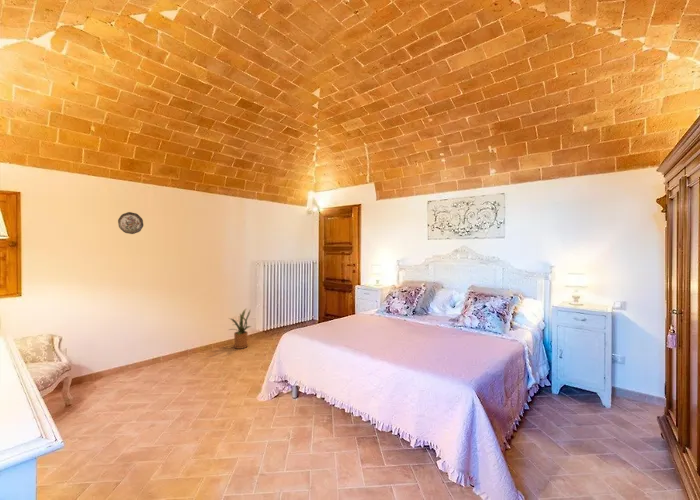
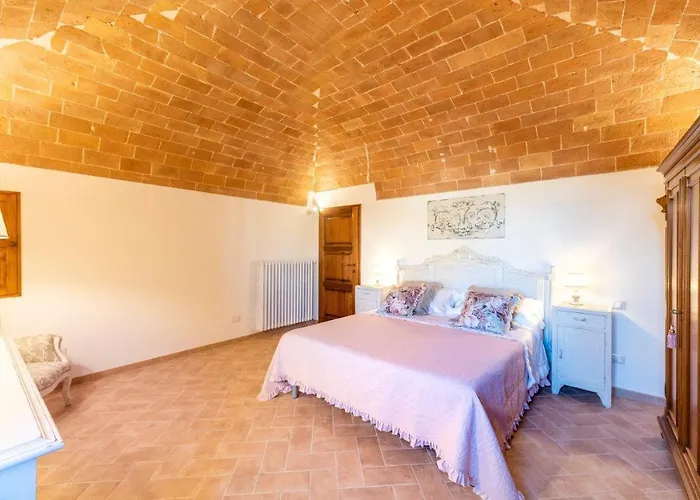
- house plant [228,307,253,350]
- decorative plate [117,211,144,235]
